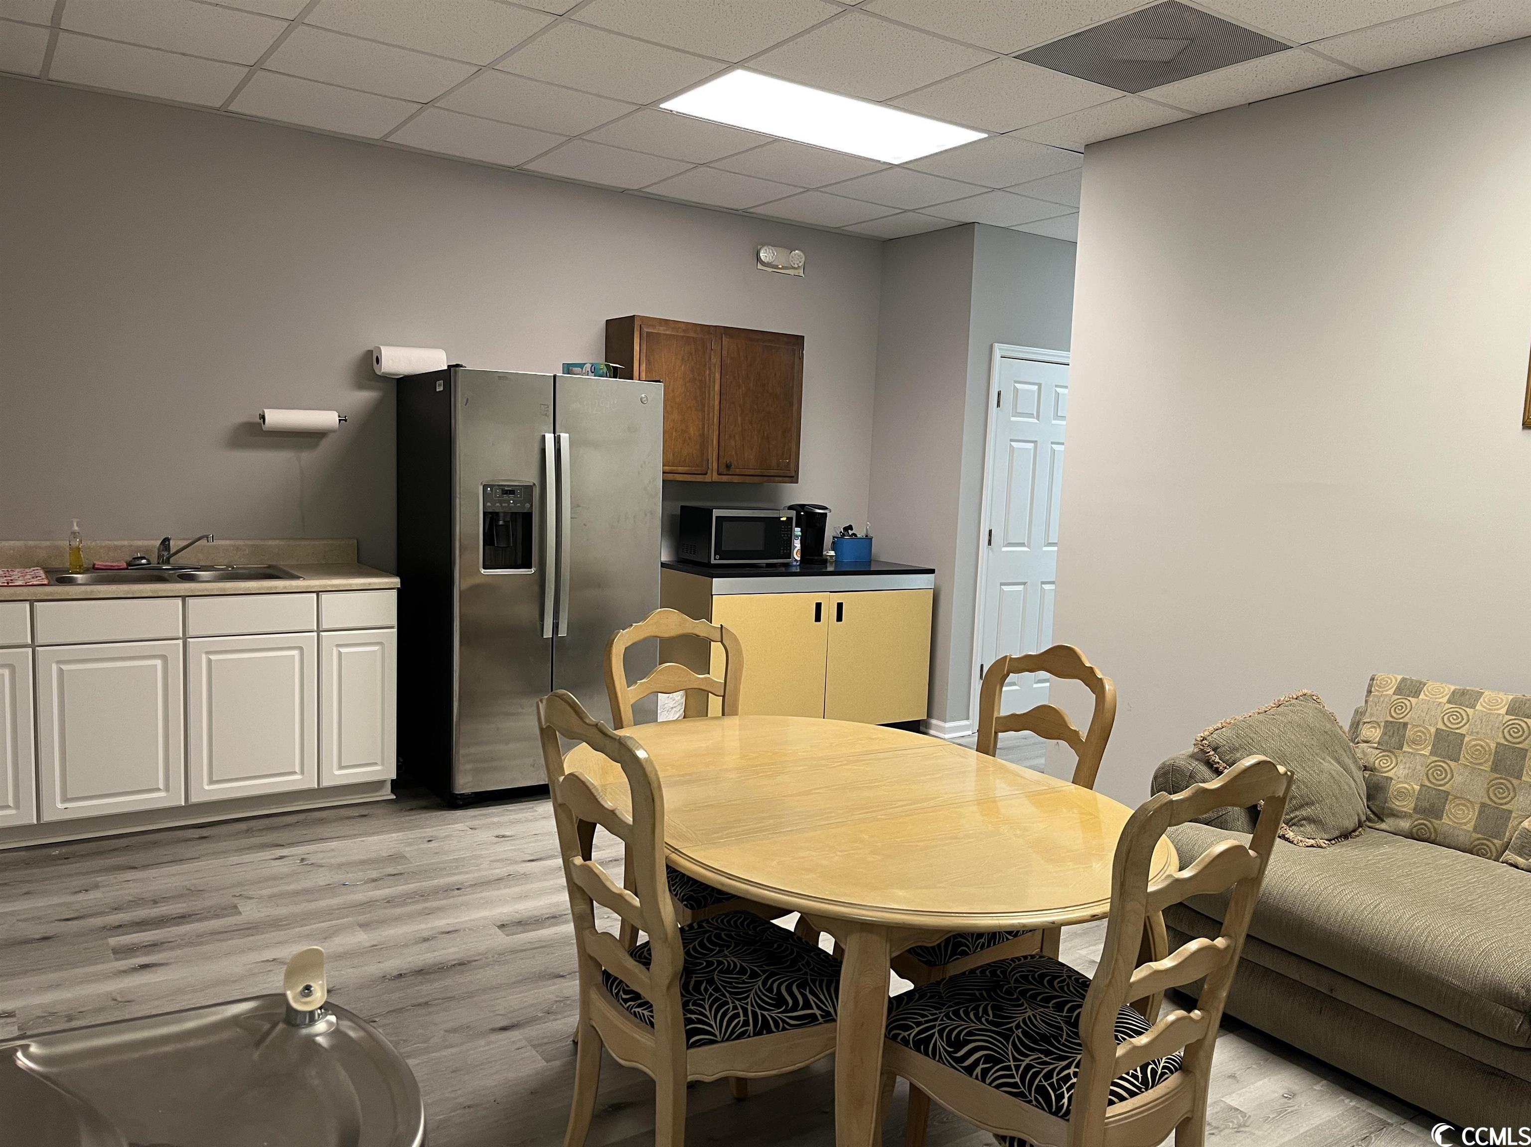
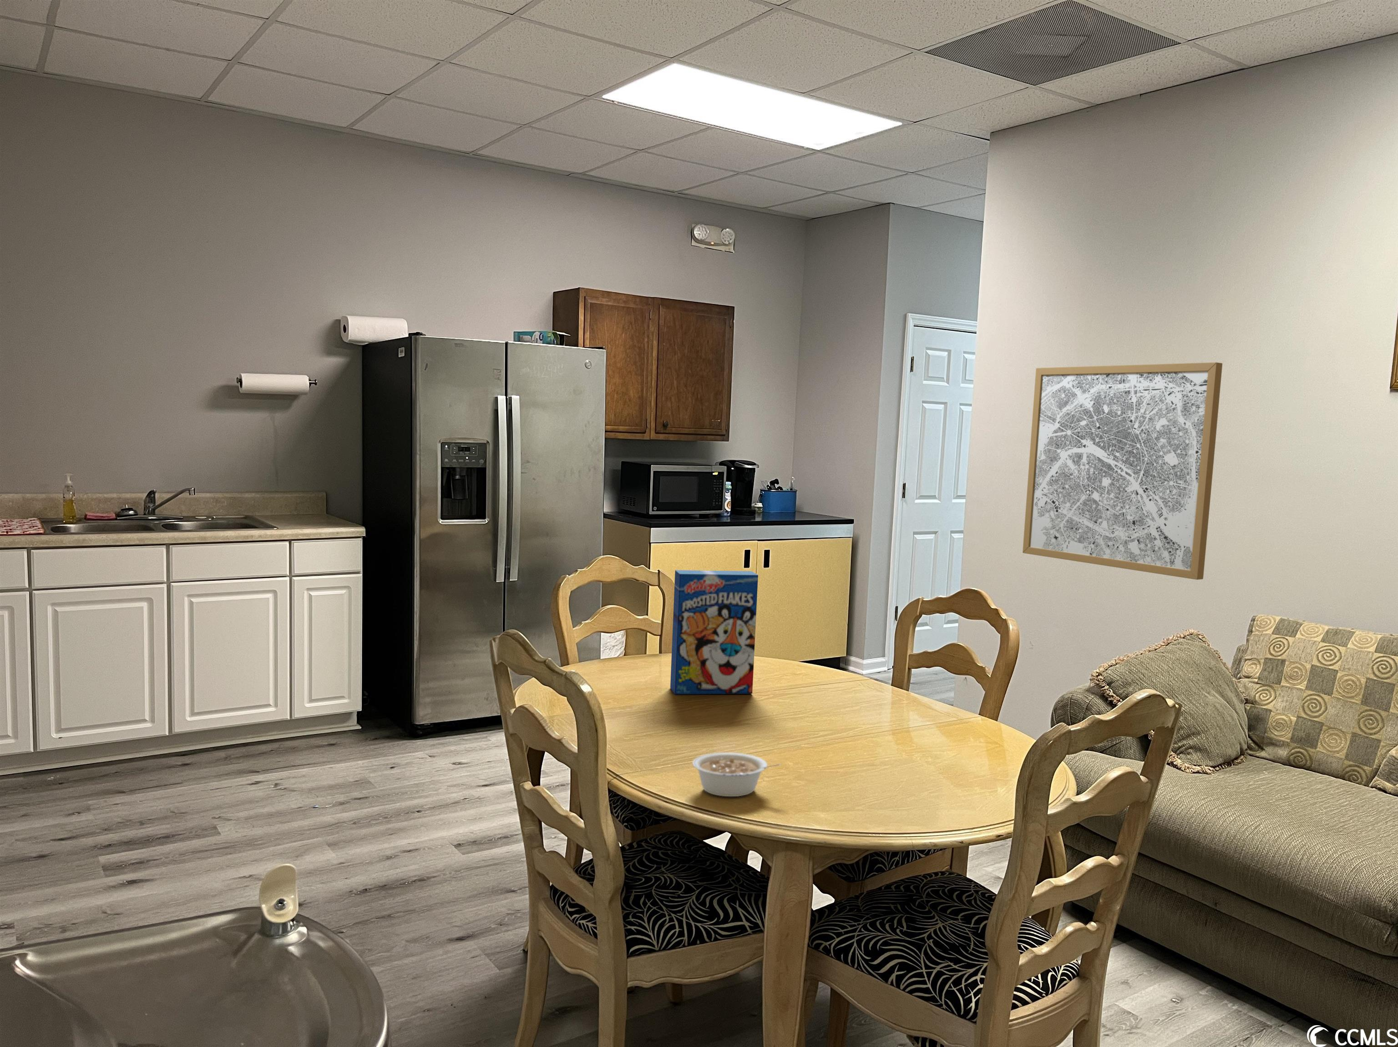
+ cereal box [670,570,758,695]
+ wall art [1023,362,1223,581]
+ legume [691,752,783,797]
